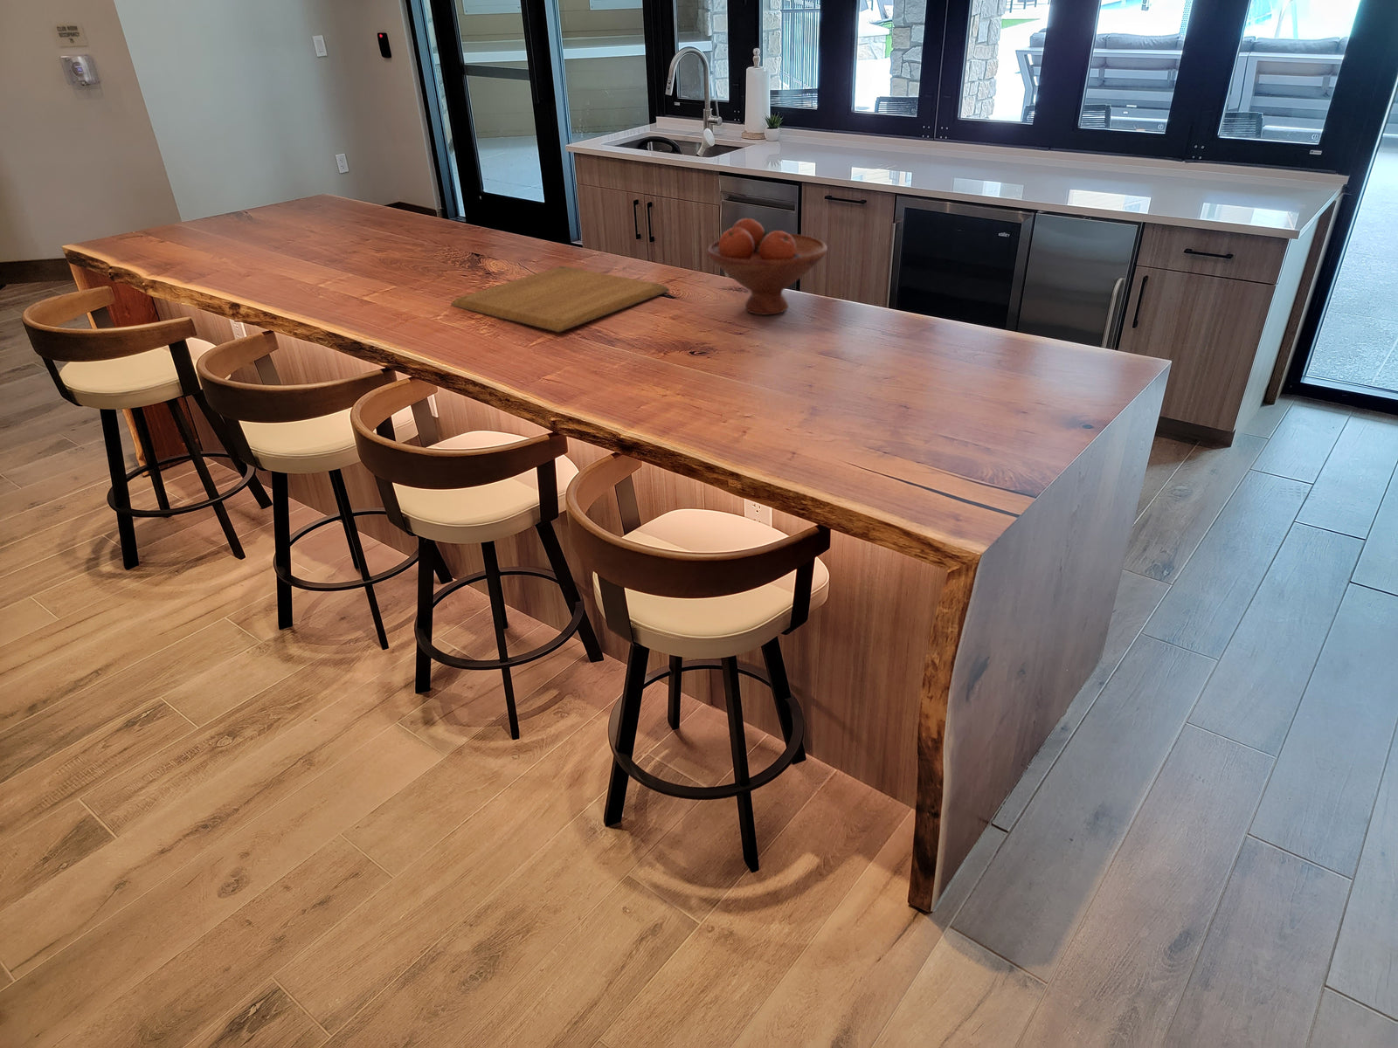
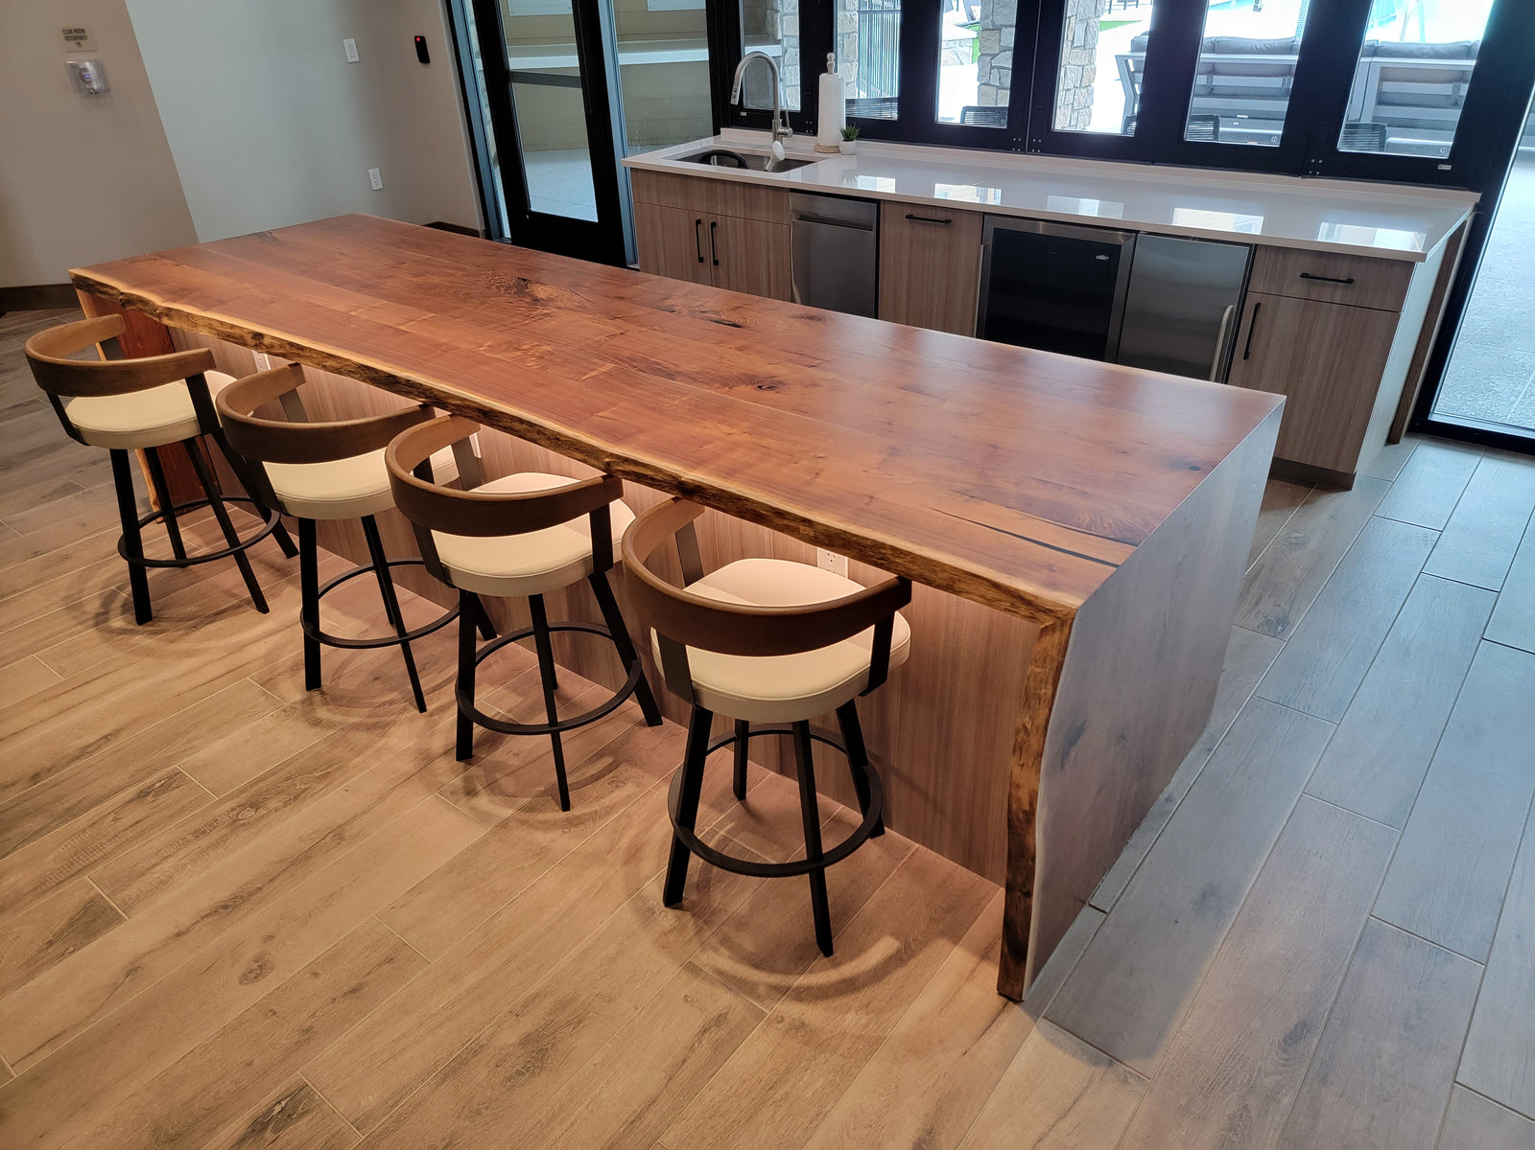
- fruit bowl [706,218,828,316]
- chopping board [450,264,670,332]
